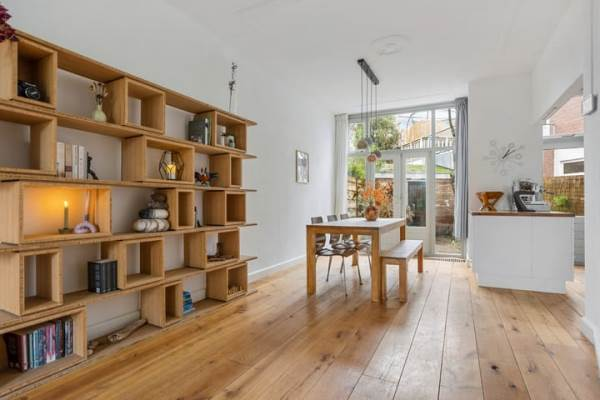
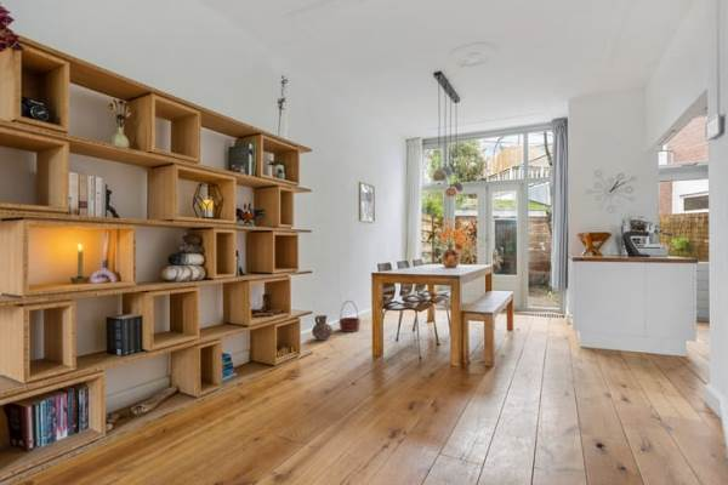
+ basket [337,299,362,333]
+ ceramic jug [311,314,334,342]
